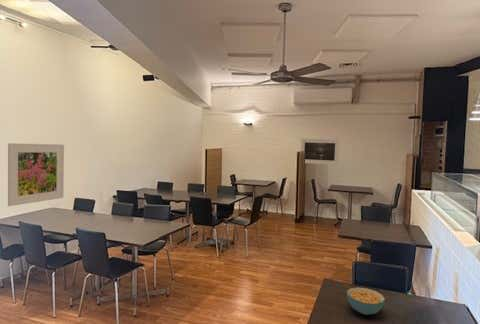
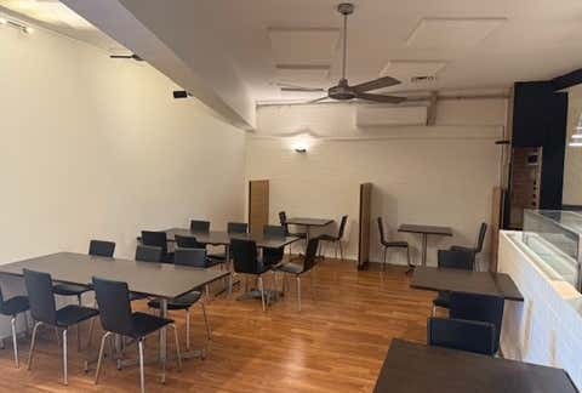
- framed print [7,142,65,207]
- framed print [300,137,340,166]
- cereal bowl [346,287,386,316]
